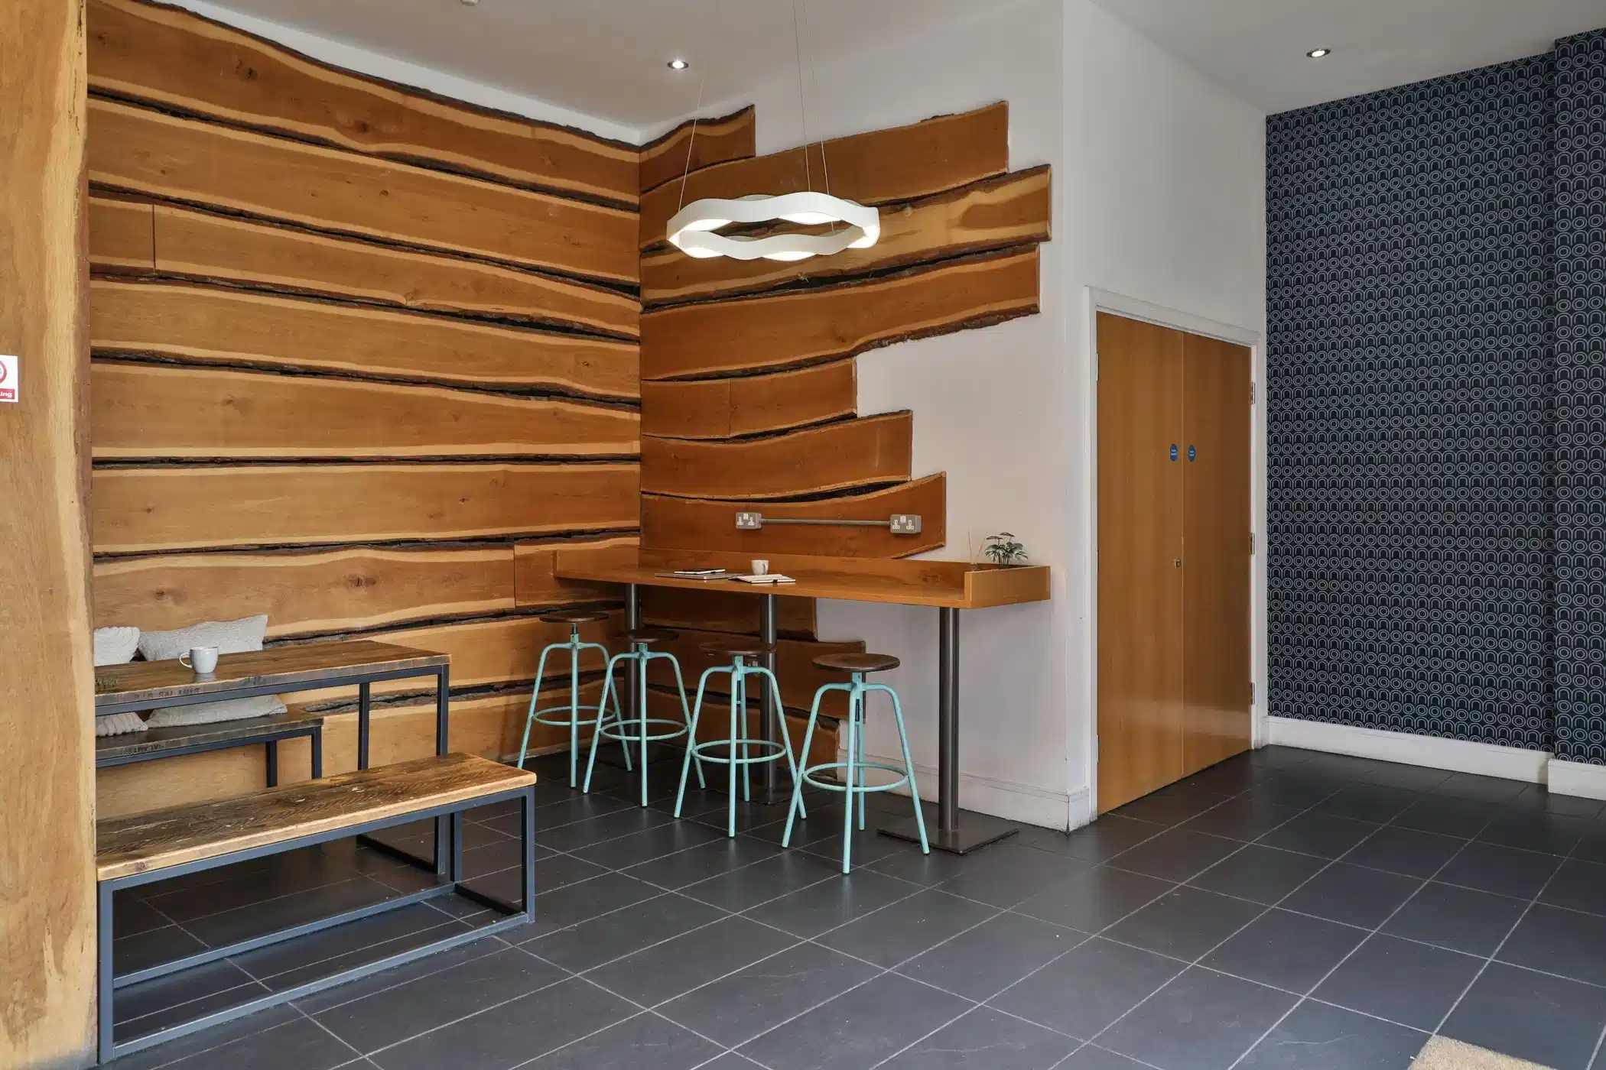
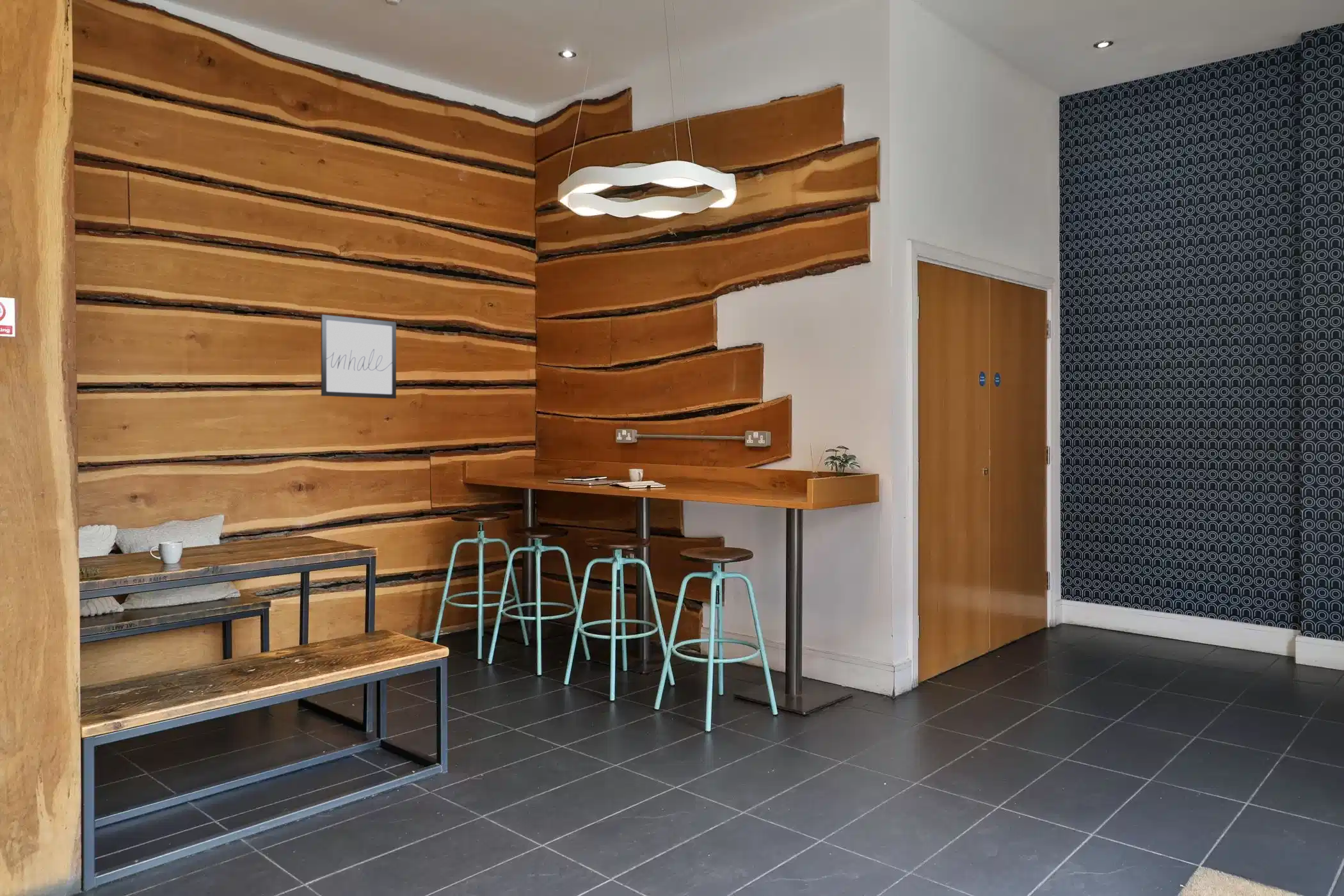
+ wall art [321,314,397,399]
